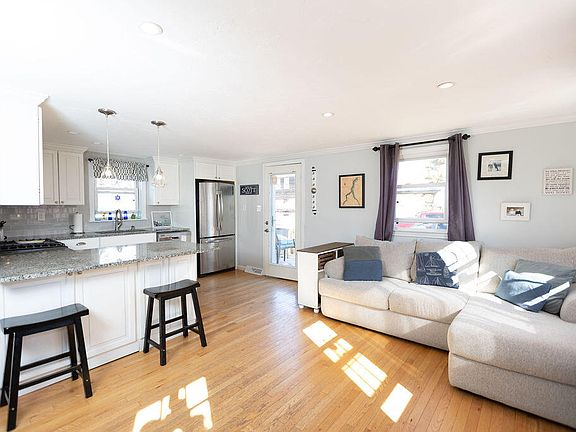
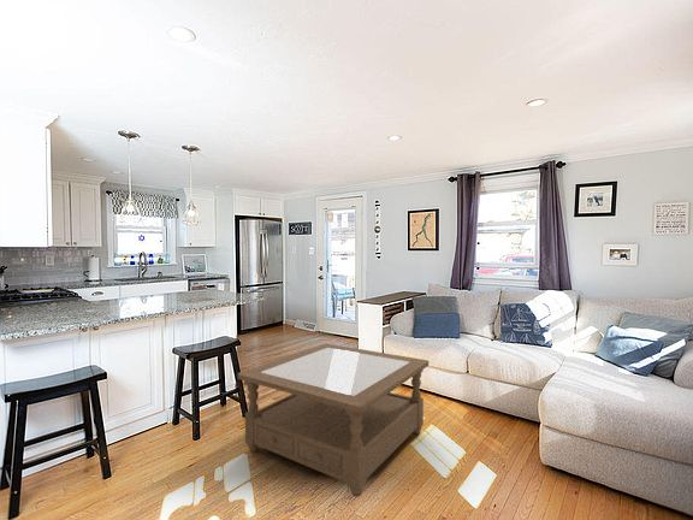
+ coffee table [237,343,430,498]
